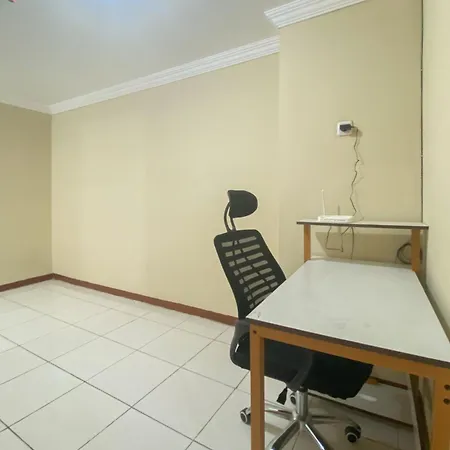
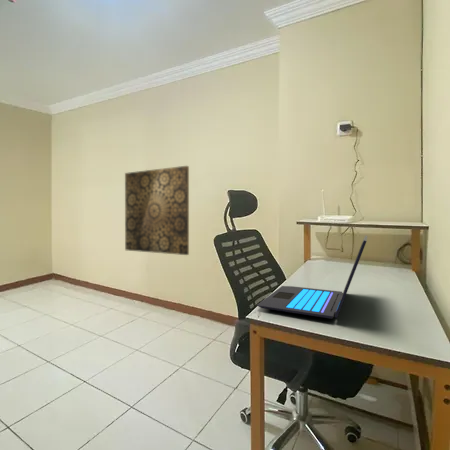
+ laptop [256,235,368,319]
+ wall art [124,165,190,256]
